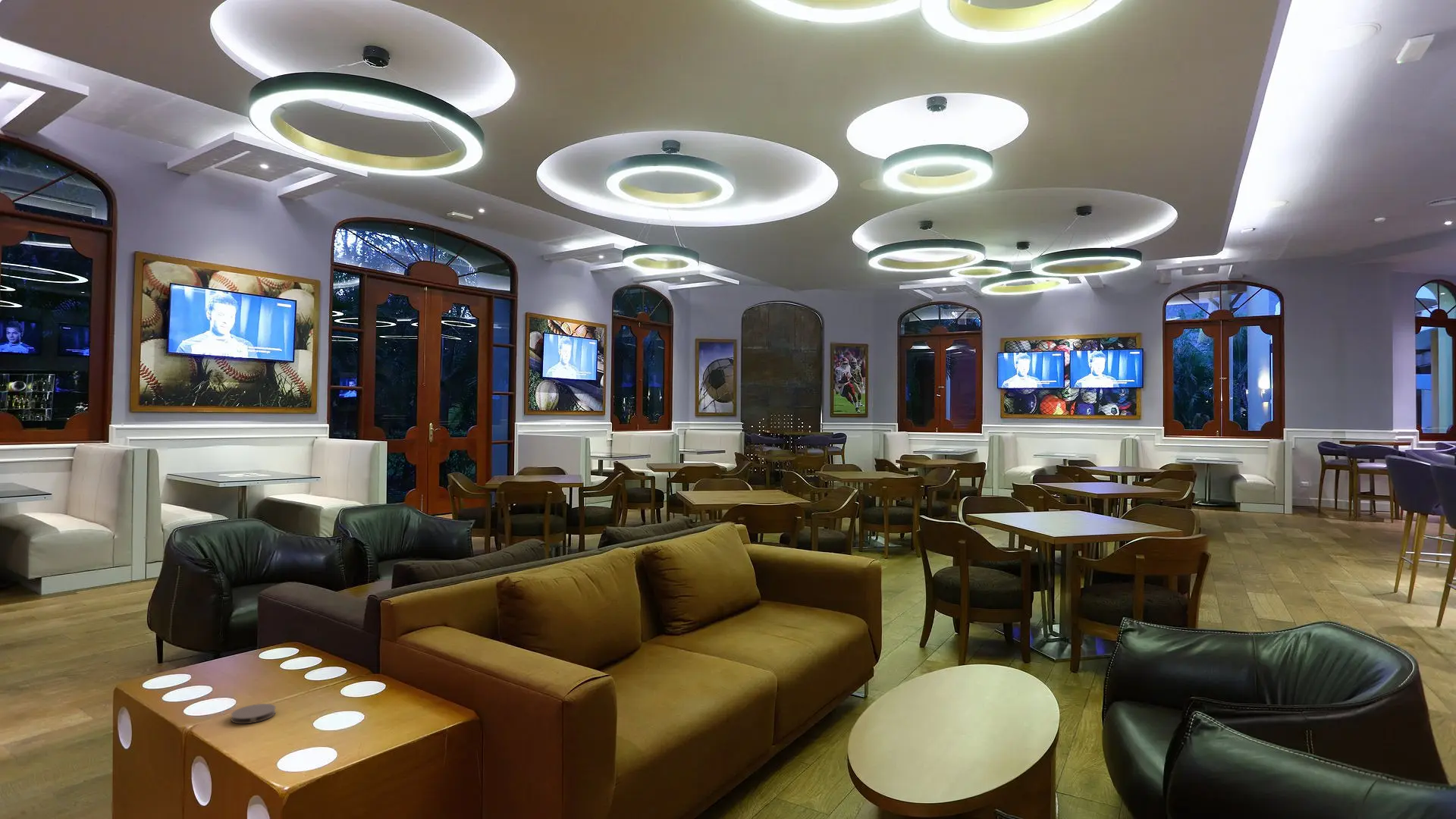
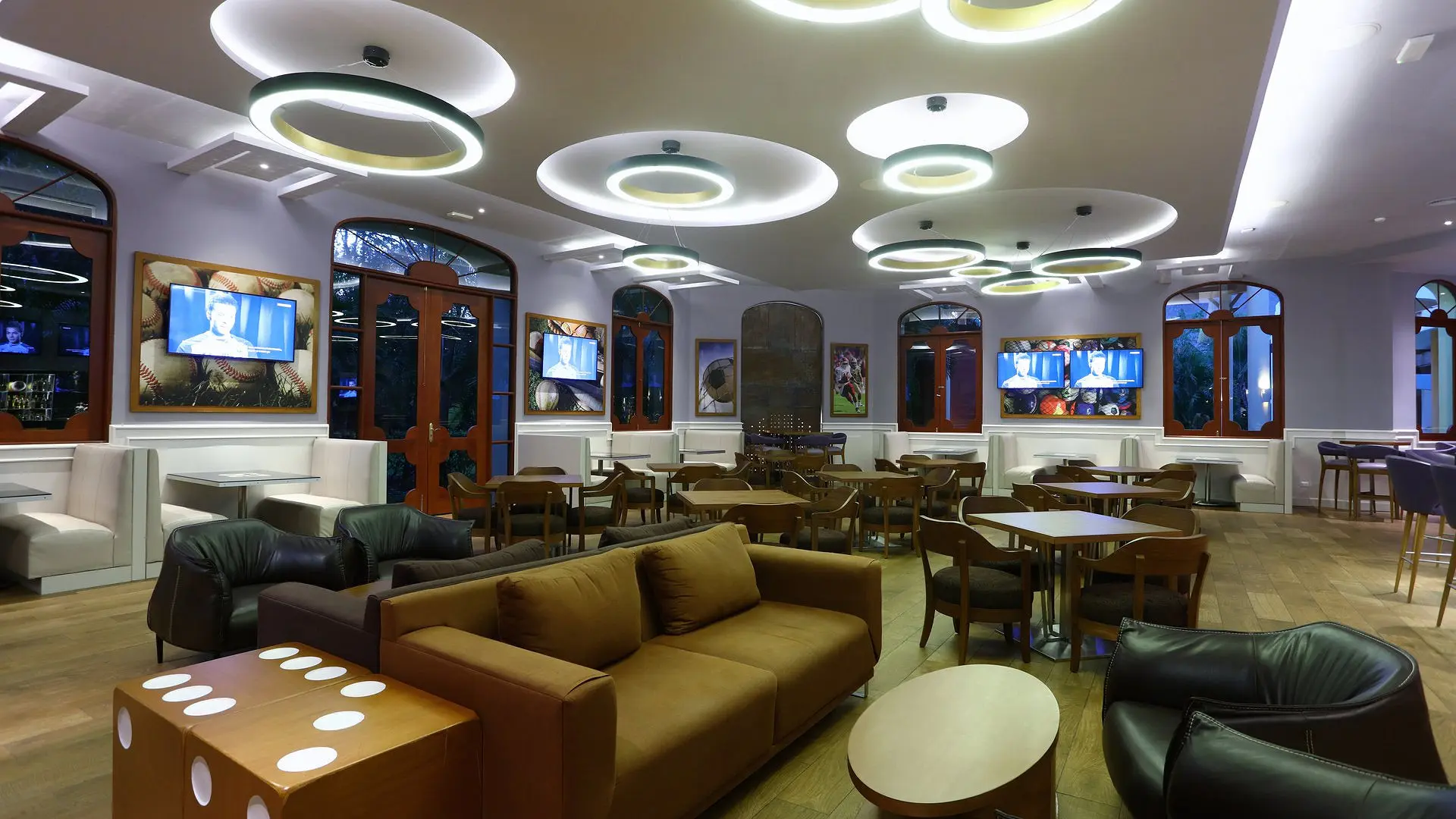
- coaster [231,703,277,725]
